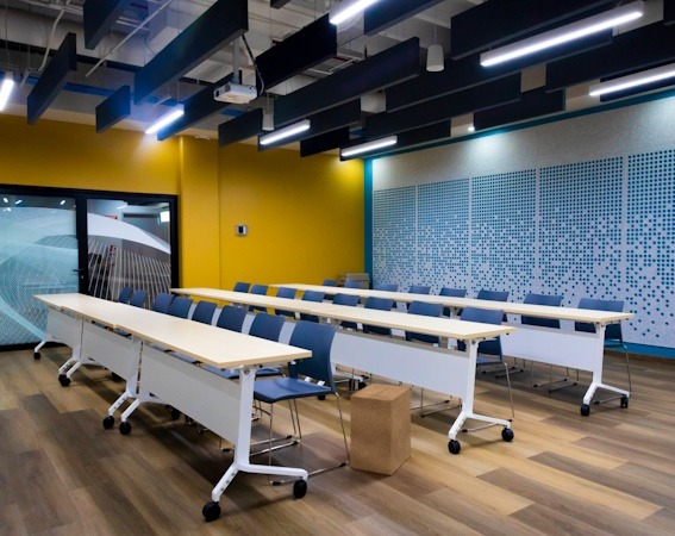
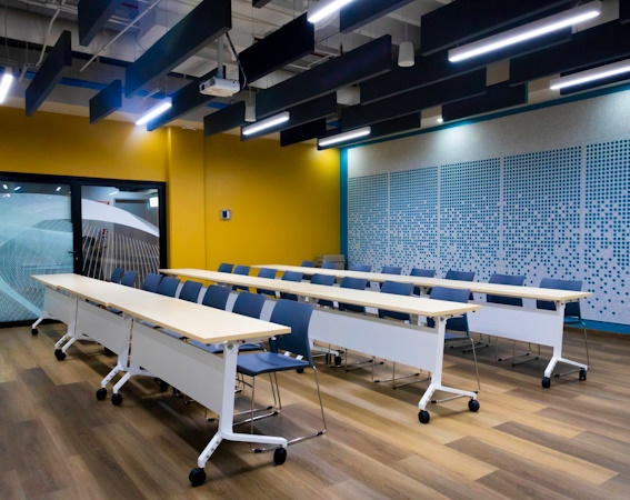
- cardboard box [349,382,412,476]
